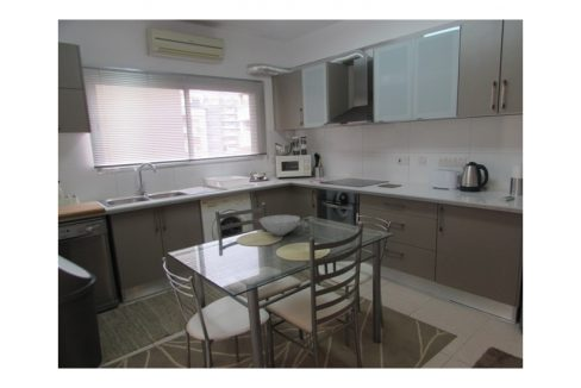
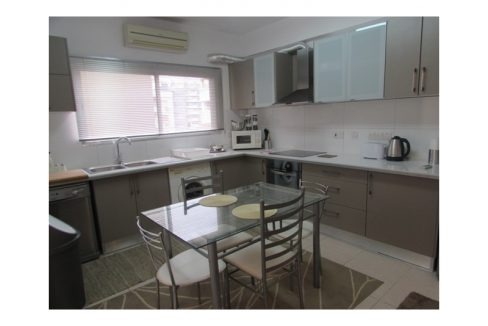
- bowl [258,214,301,237]
